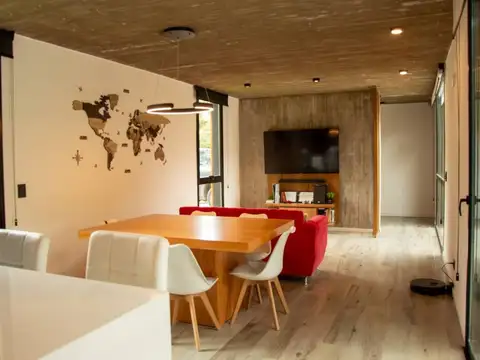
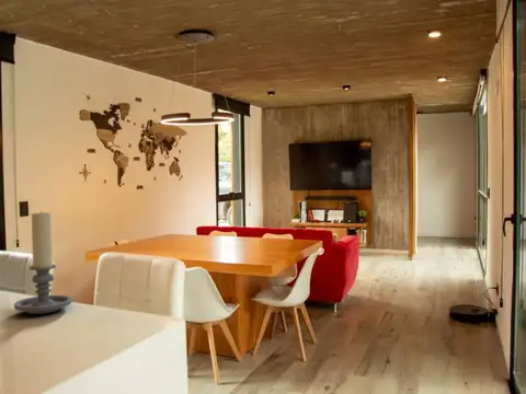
+ candle holder [13,210,73,315]
